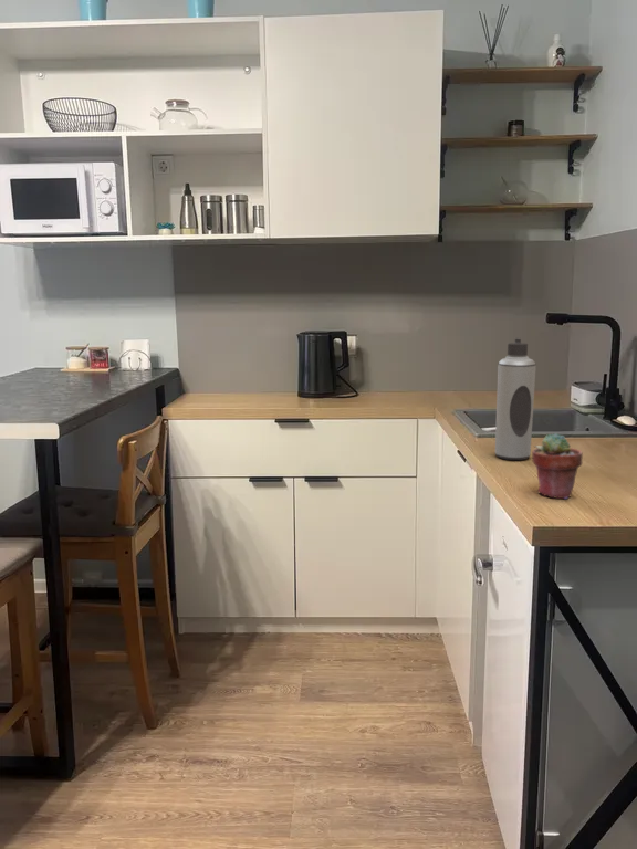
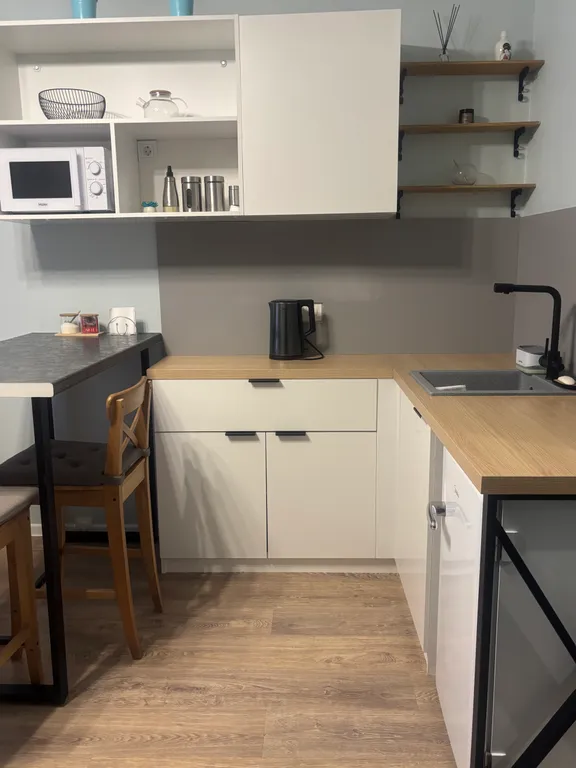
- potted succulent [531,432,584,500]
- water bottle [494,337,537,461]
